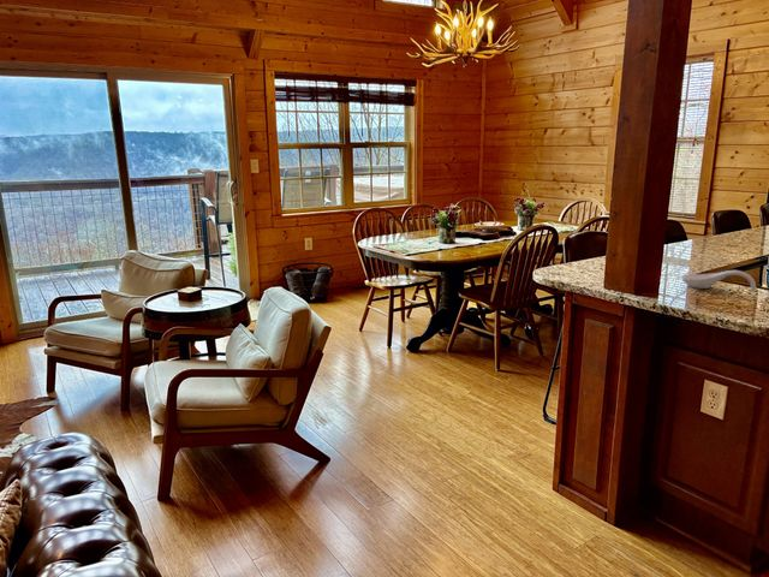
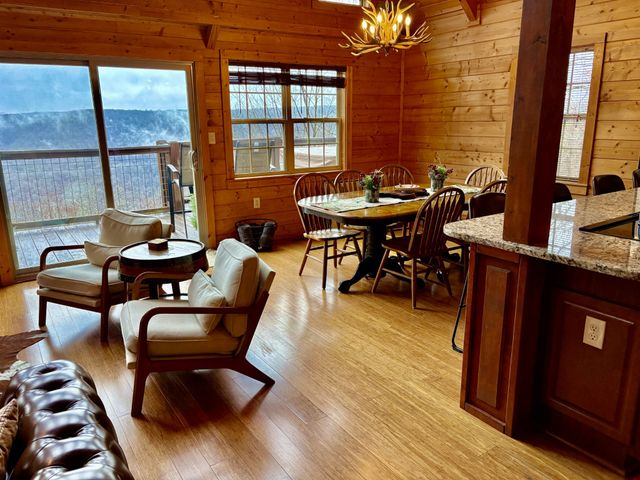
- spoon rest [680,269,757,295]
